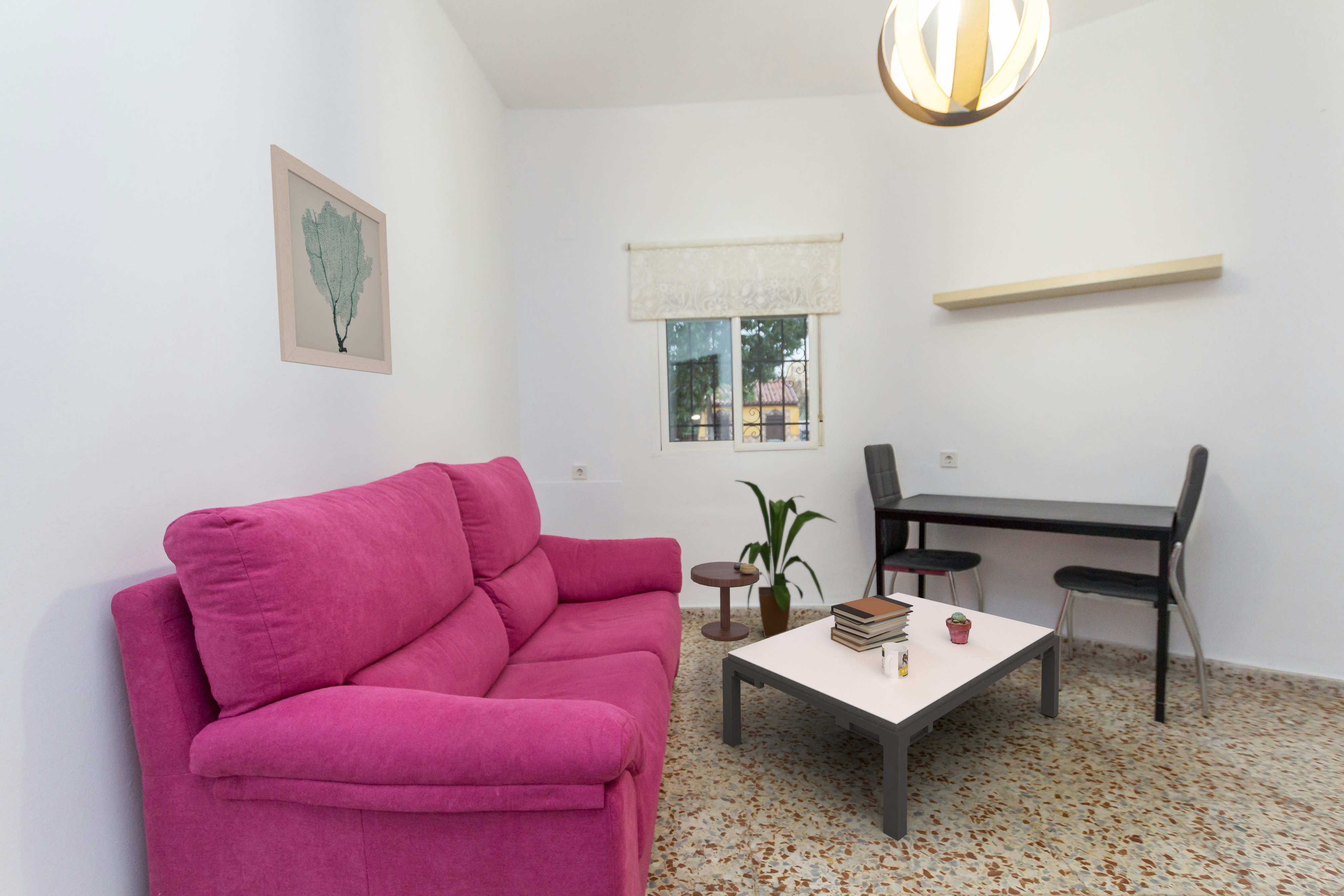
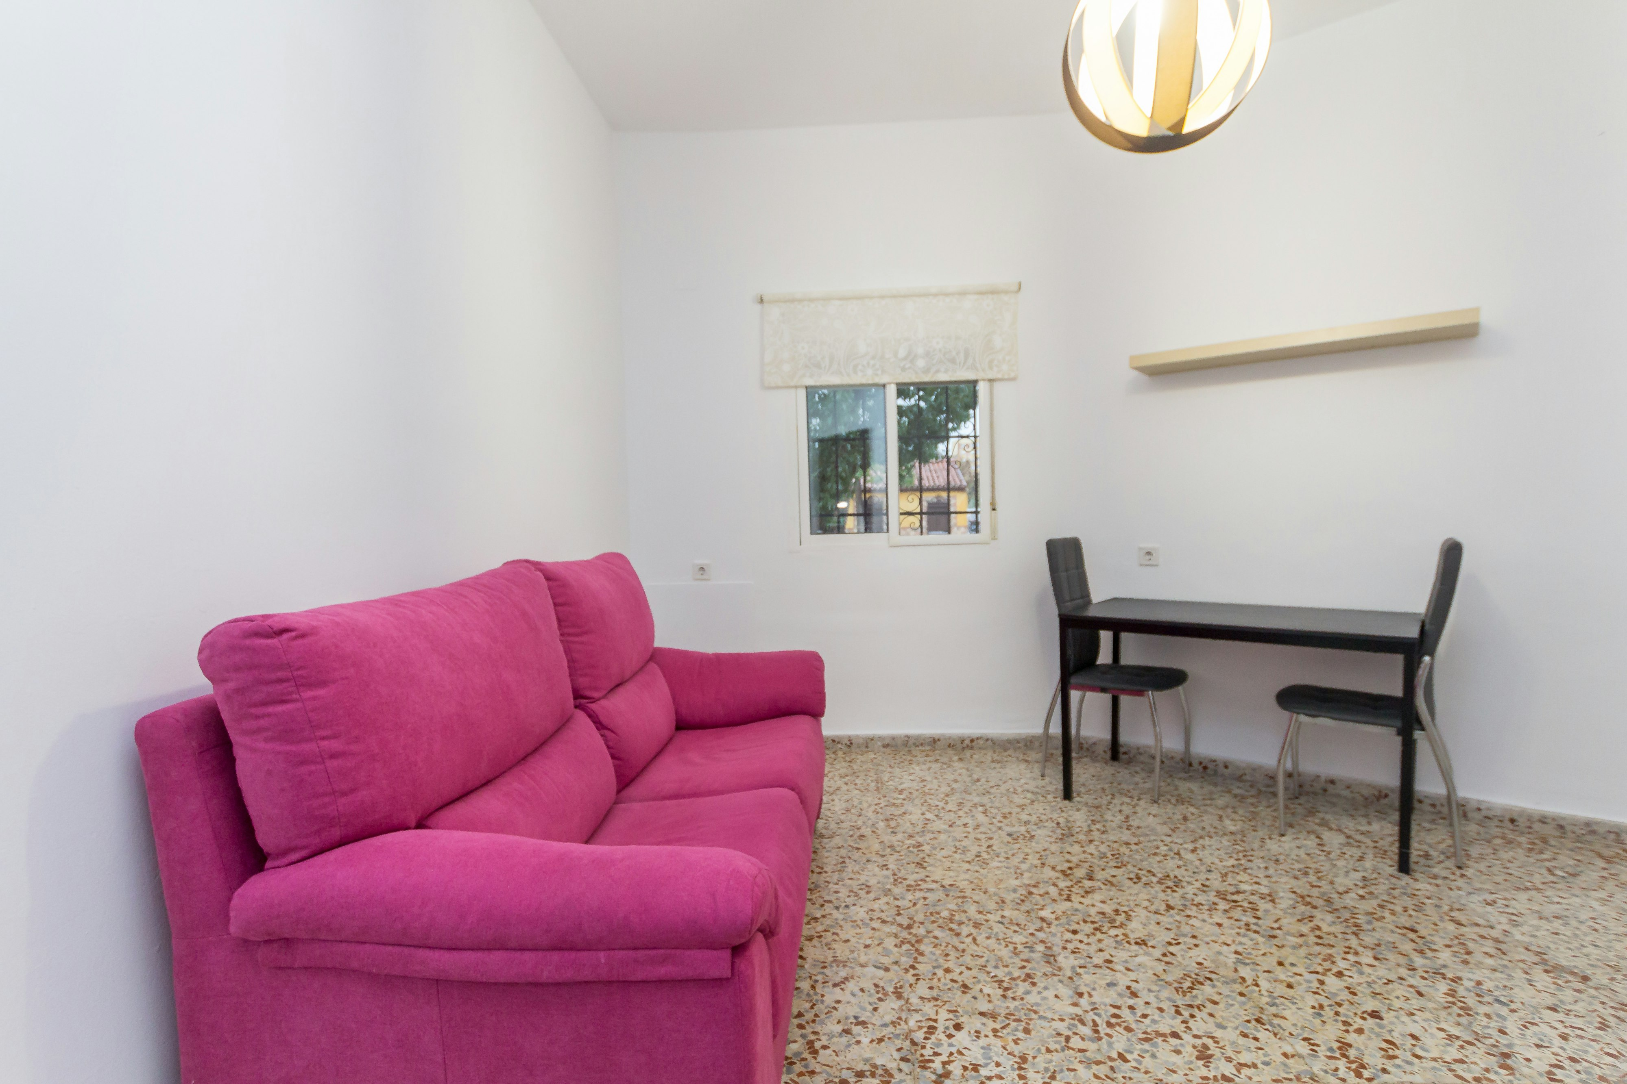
- coffee table [722,592,1060,841]
- book stack [830,595,913,652]
- house plant [734,480,838,638]
- mug [882,642,908,679]
- potted succulent [946,612,971,644]
- side table [690,561,760,642]
- wall art [270,144,393,375]
